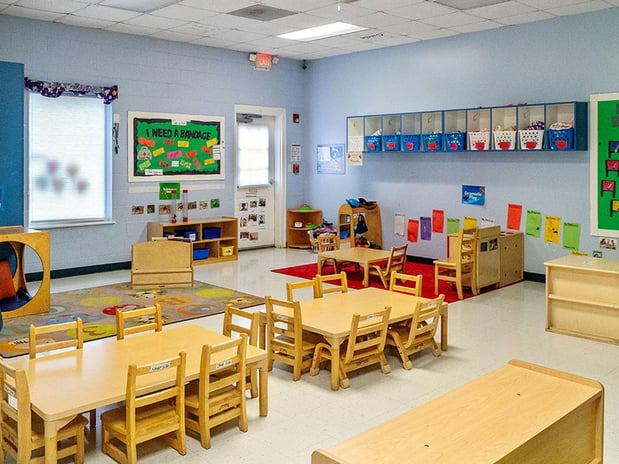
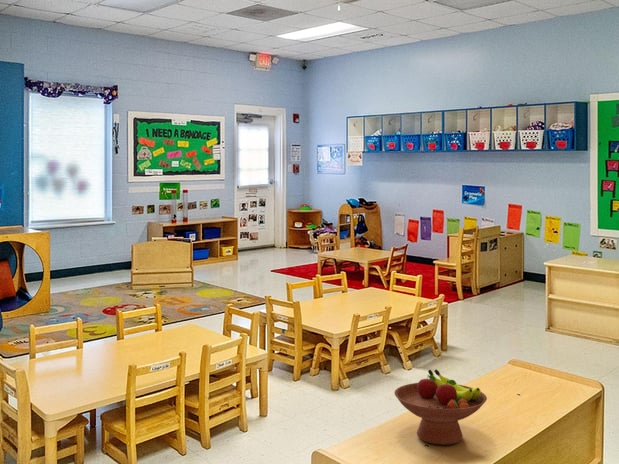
+ fruit bowl [394,368,488,446]
